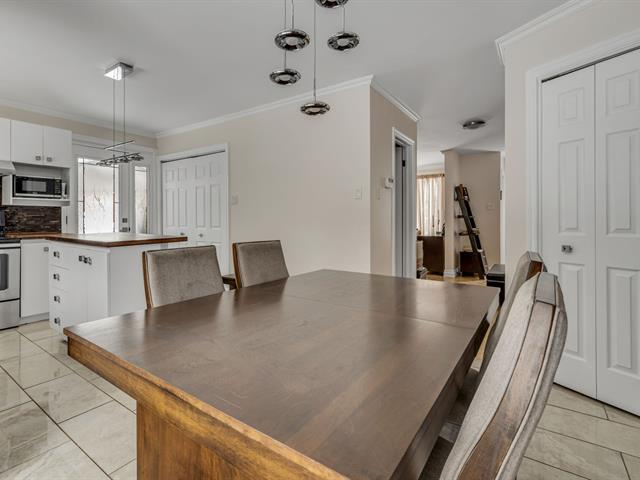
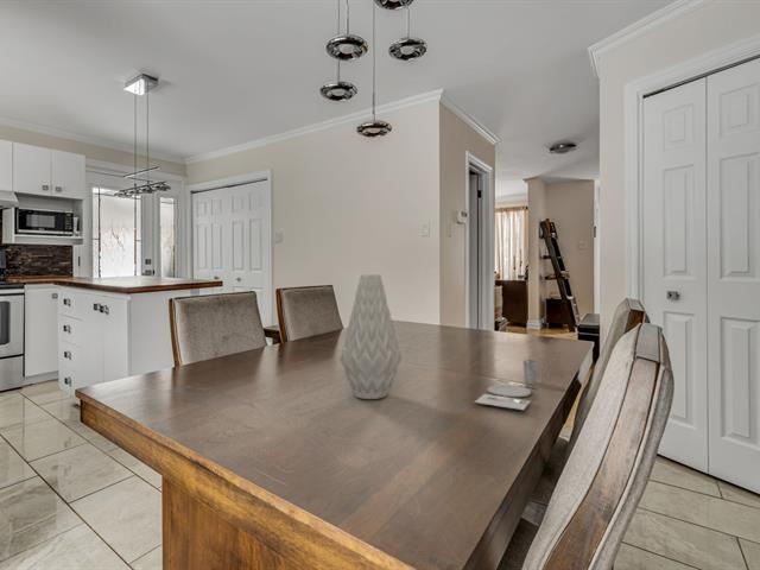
+ vase [338,273,403,400]
+ placemat [473,359,538,411]
